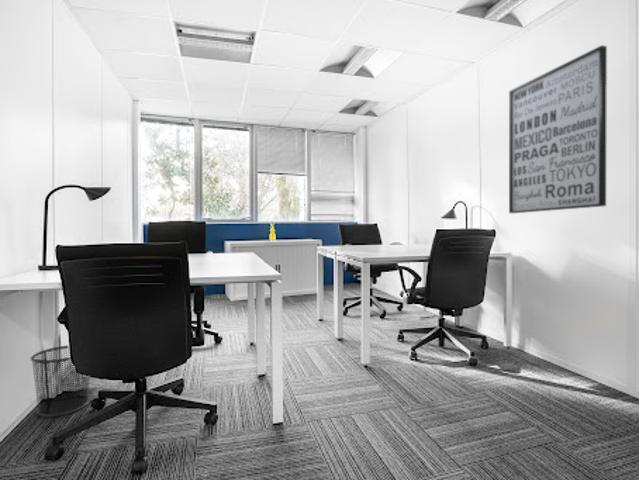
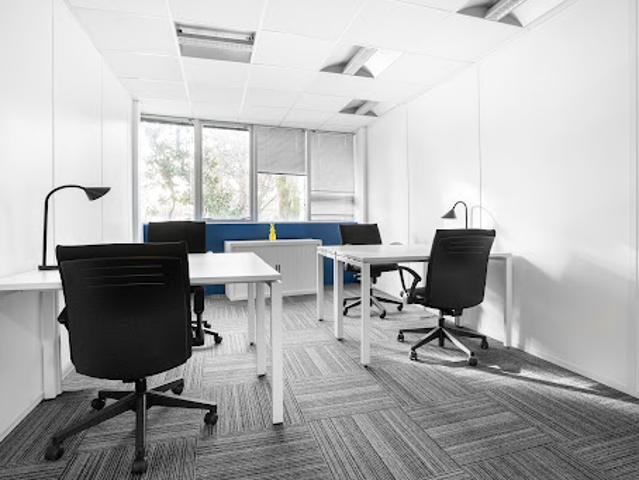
- waste bin [30,344,91,418]
- wall art [508,44,608,214]
